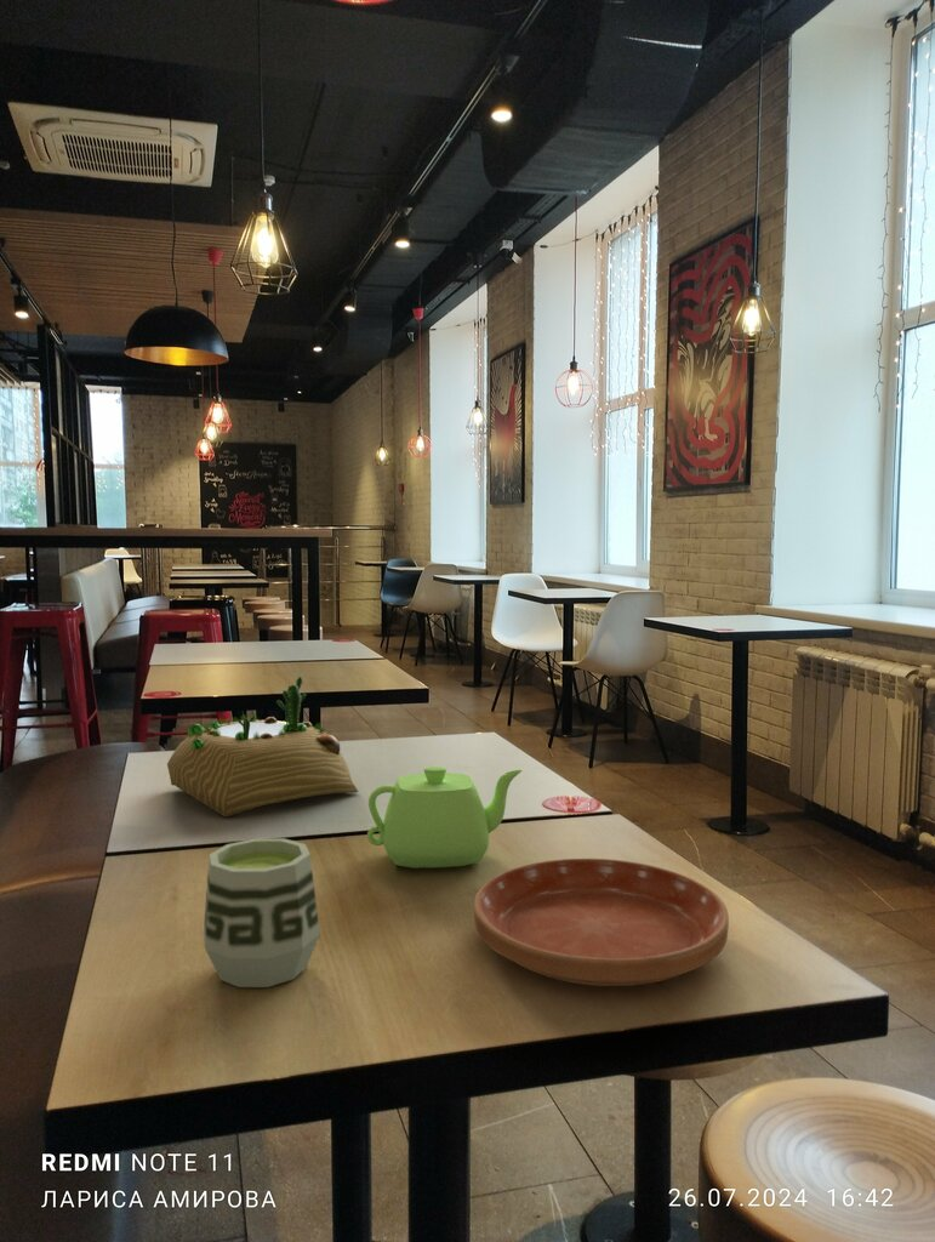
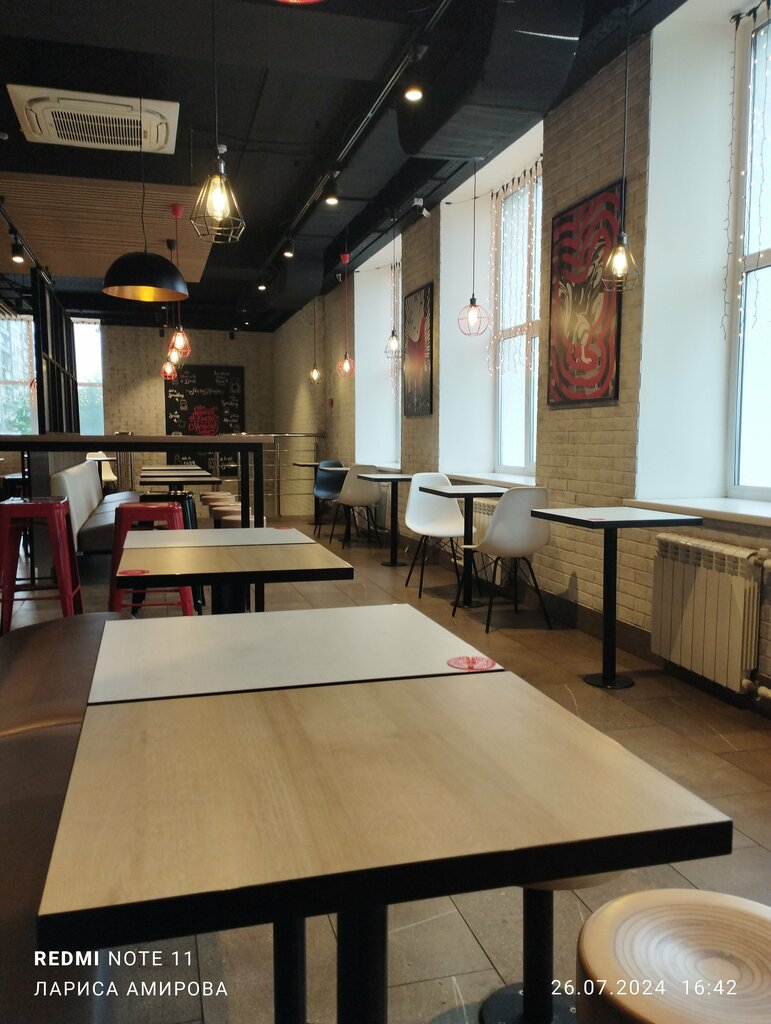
- succulent planter [166,676,360,819]
- cup [203,837,321,989]
- teapot [366,765,523,870]
- saucer [473,858,730,987]
